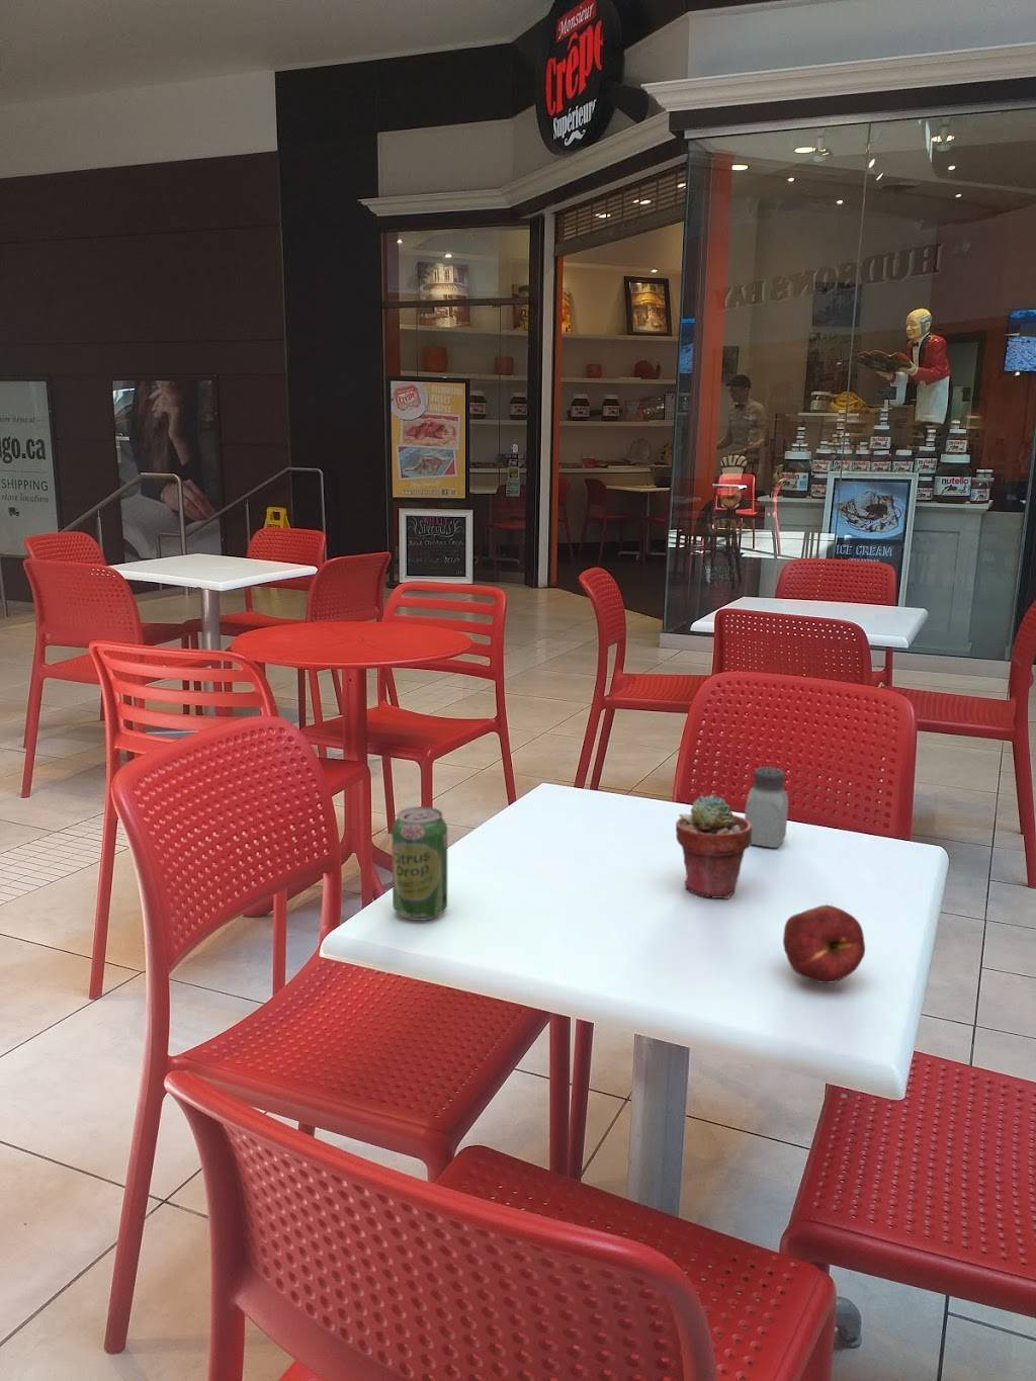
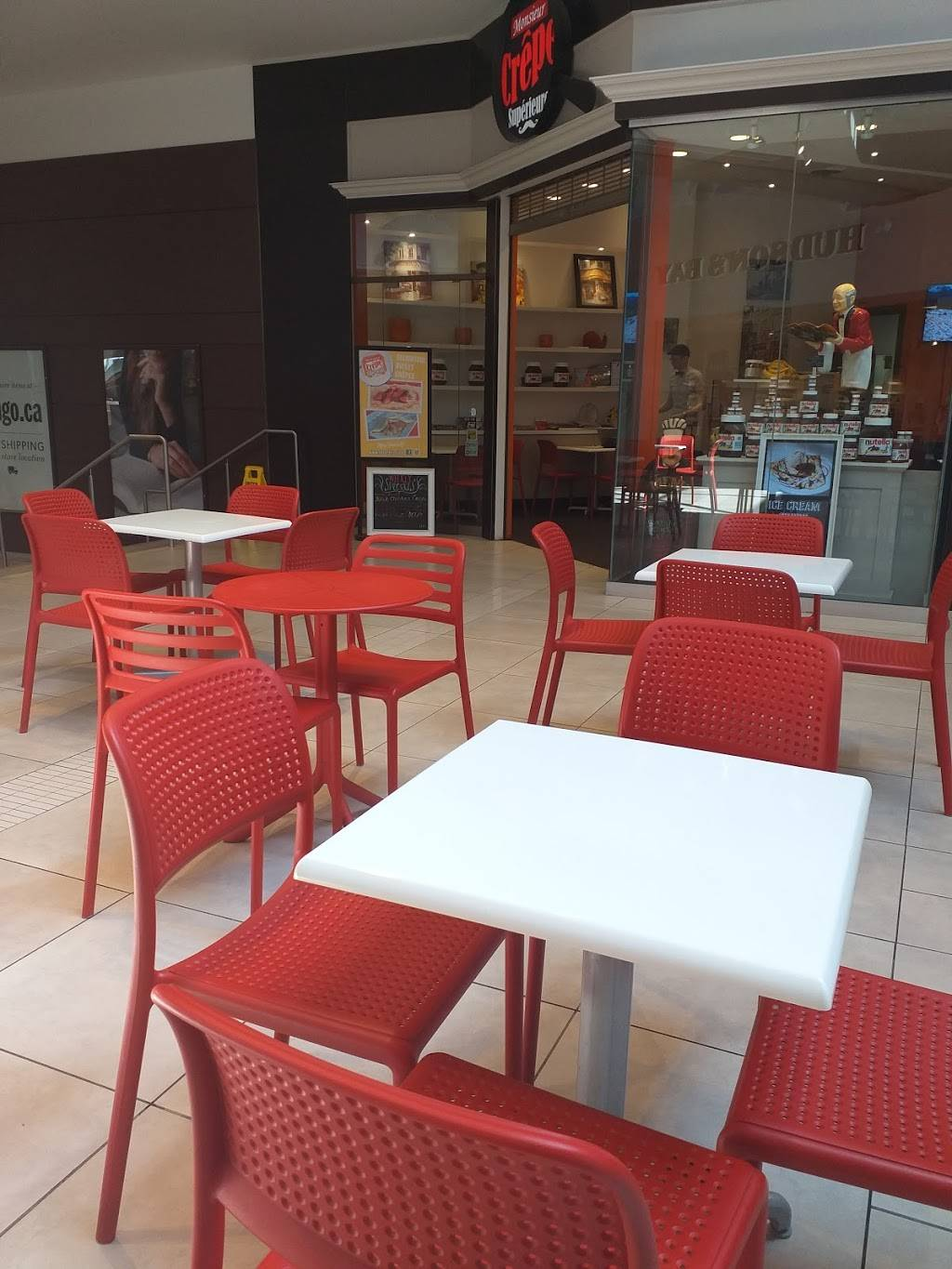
- potted succulent [675,794,752,900]
- beverage can [391,805,448,922]
- saltshaker [743,766,789,849]
- apple [782,904,866,985]
